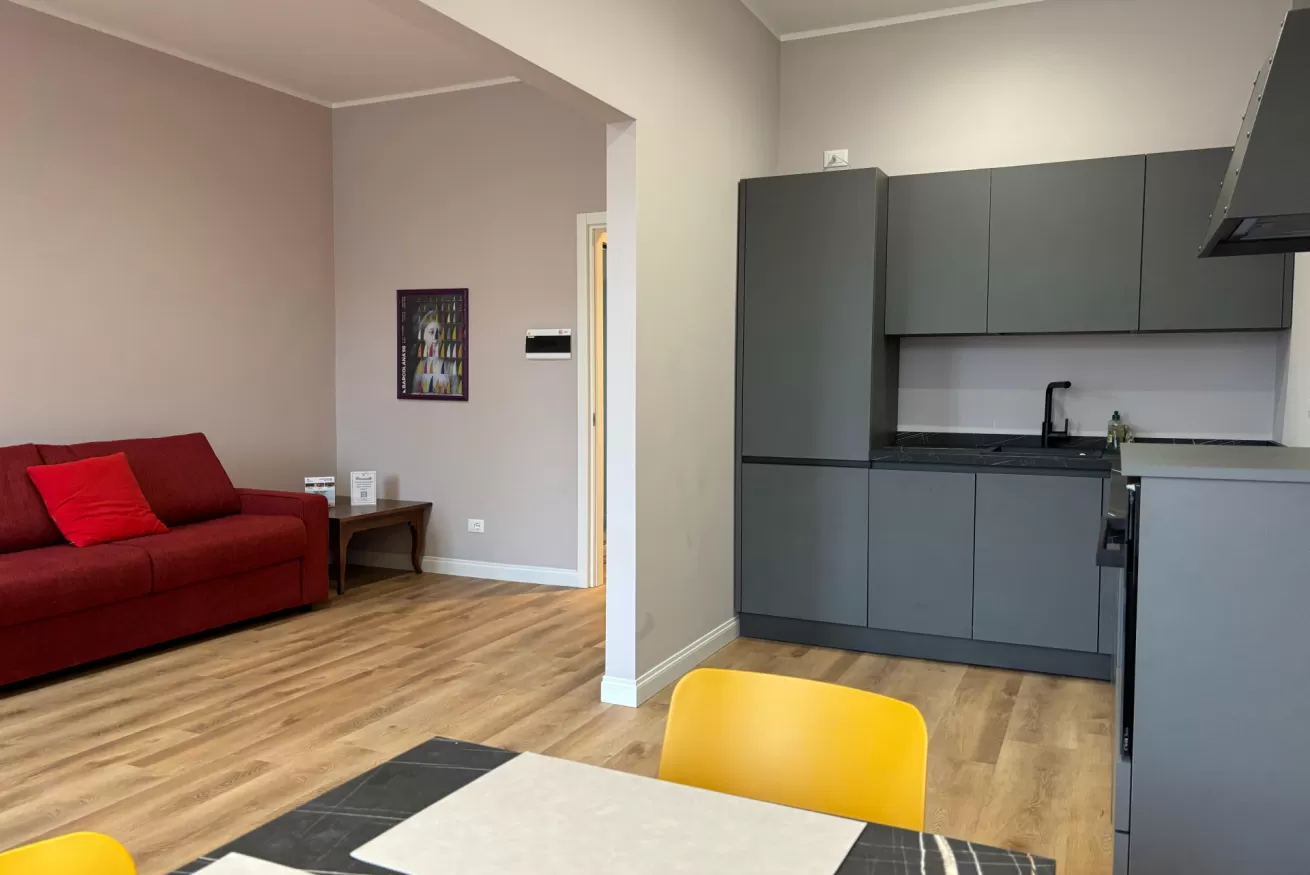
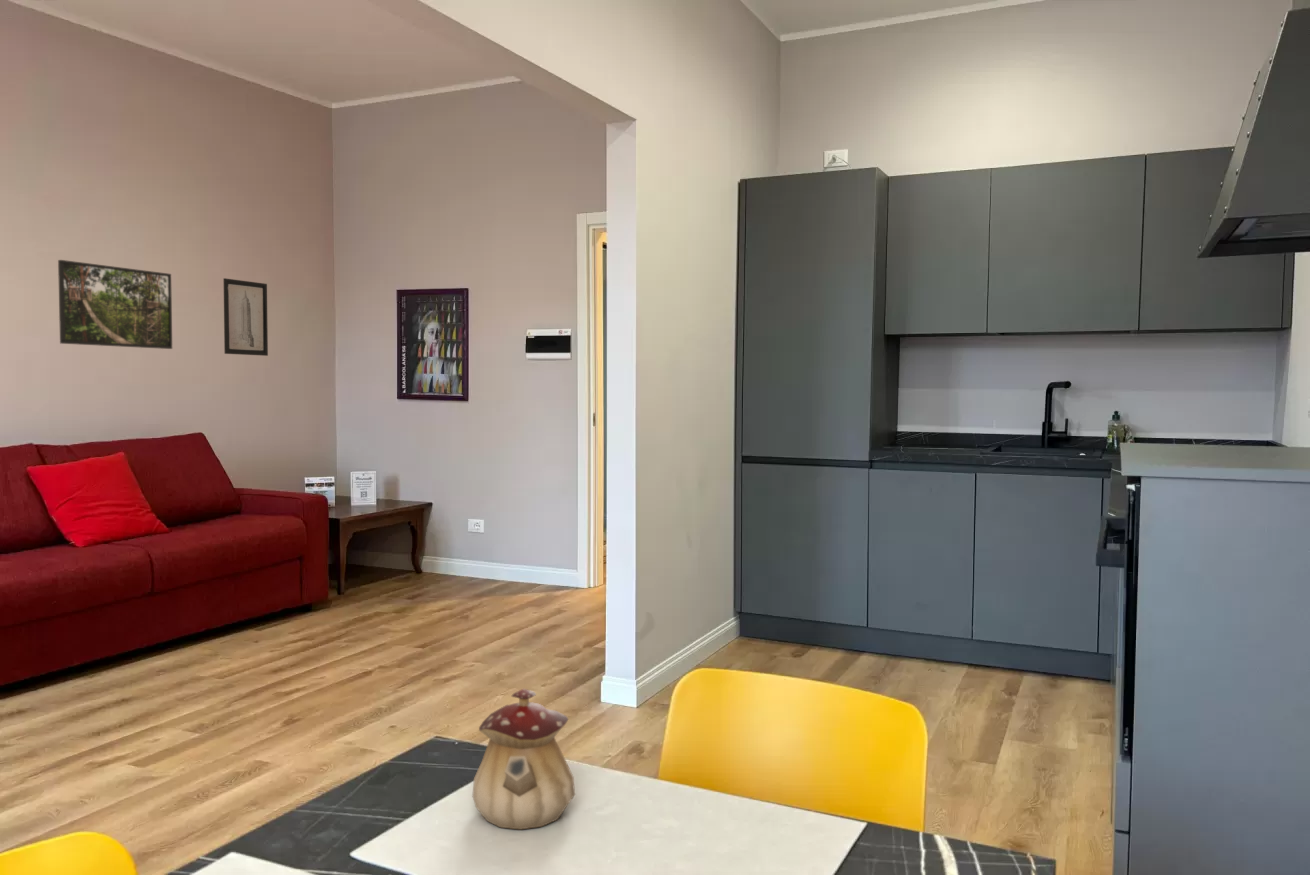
+ wall art [222,277,269,357]
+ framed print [57,259,173,350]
+ teapot [471,688,576,830]
